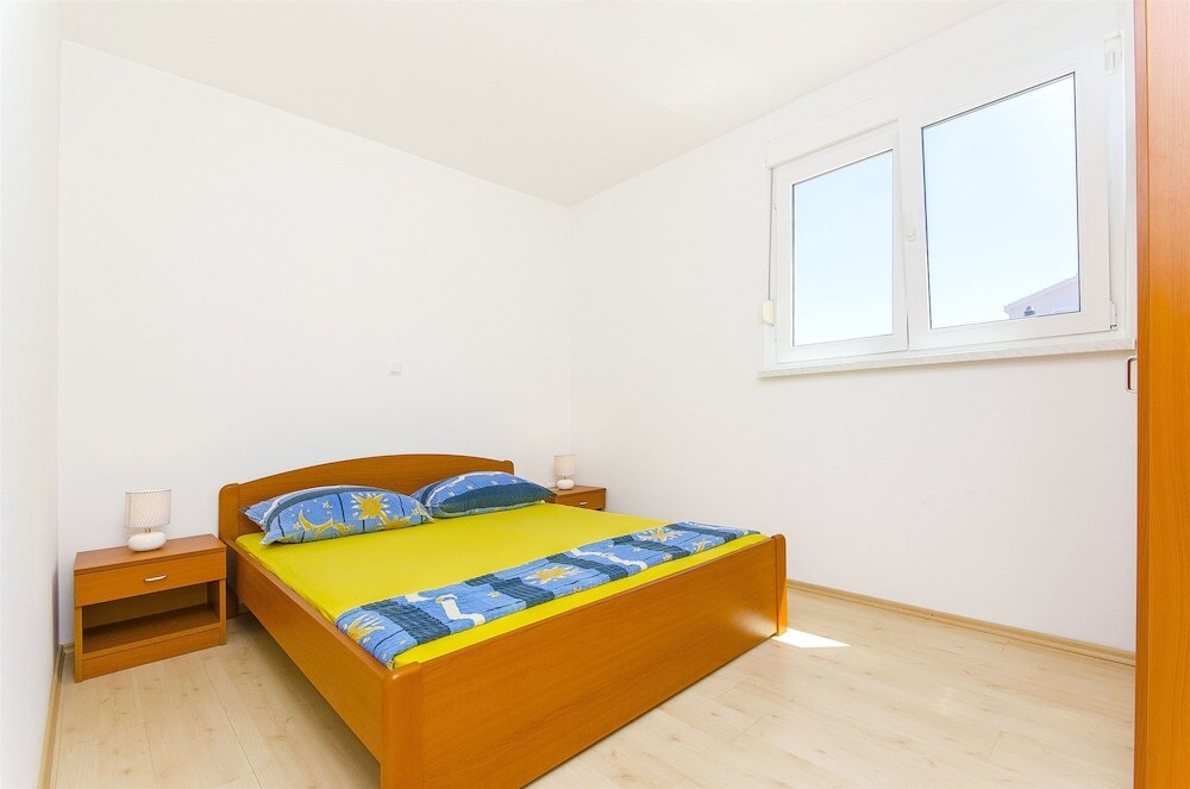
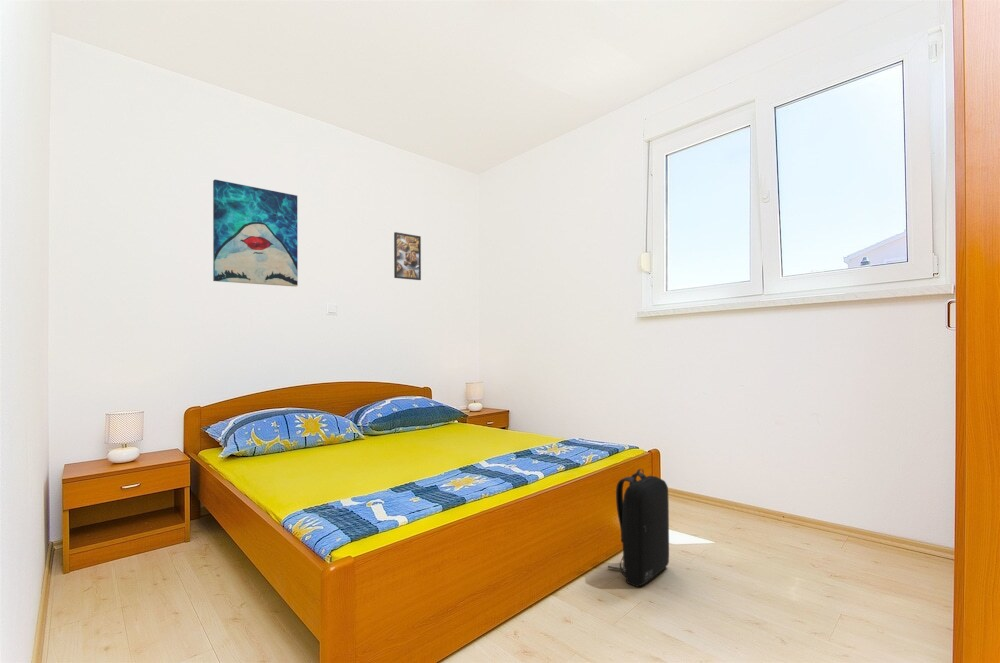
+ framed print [393,231,422,281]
+ backpack [607,468,670,588]
+ wall art [212,179,299,288]
